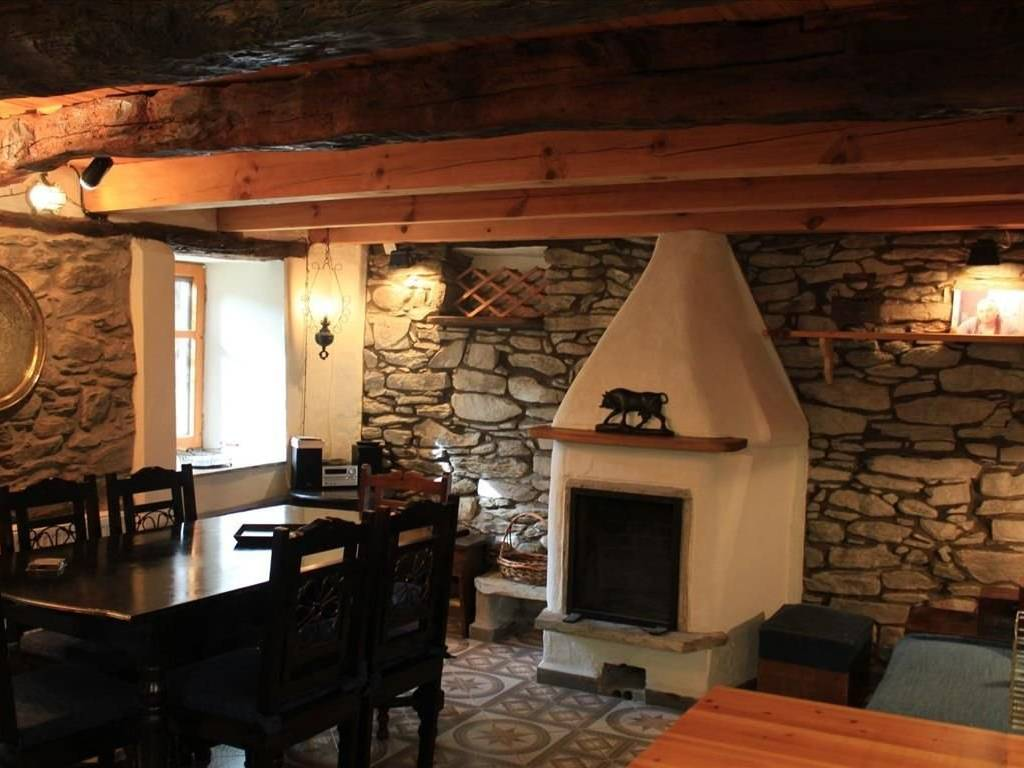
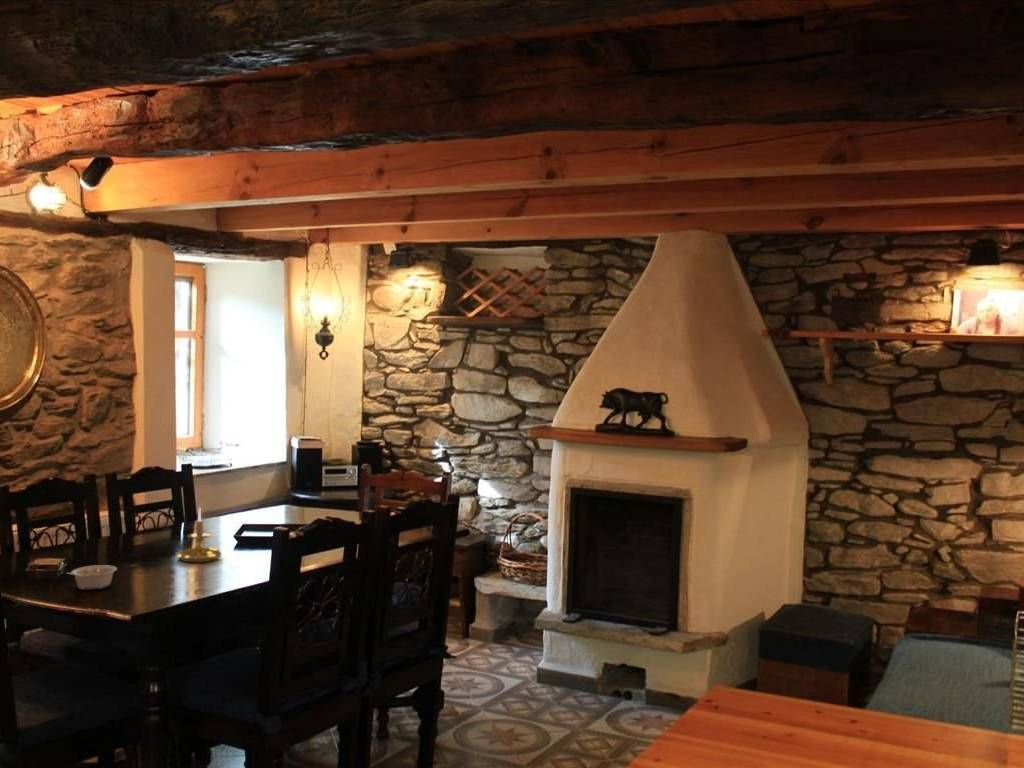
+ candle holder [176,506,222,564]
+ legume [64,564,118,591]
